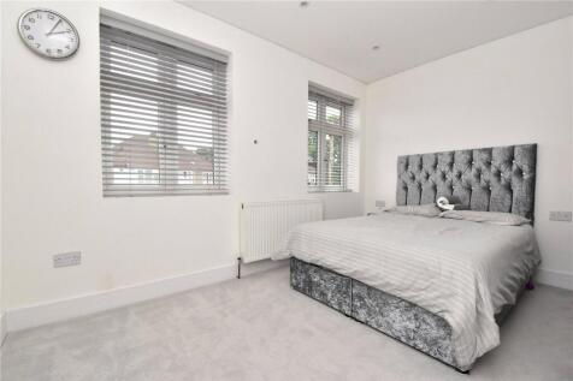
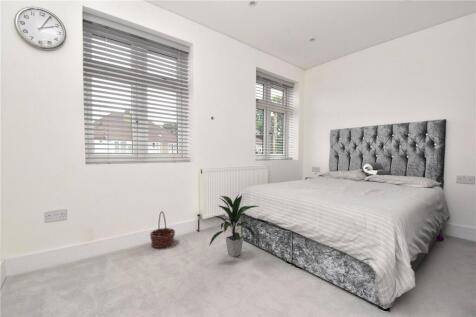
+ basket [149,210,176,249]
+ indoor plant [208,191,260,258]
